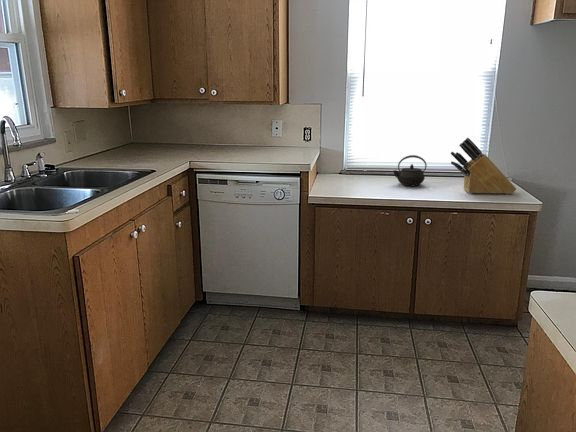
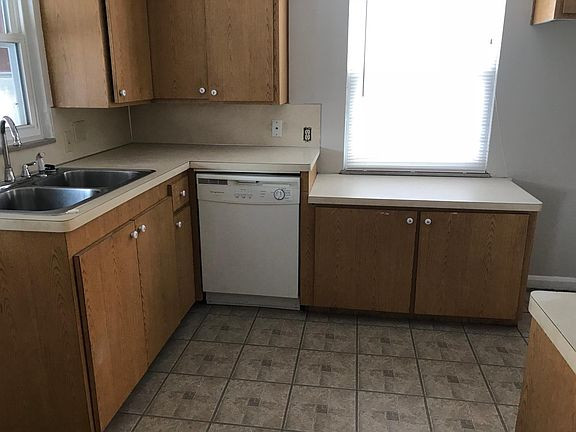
- kettle [392,154,428,187]
- knife block [450,137,517,195]
